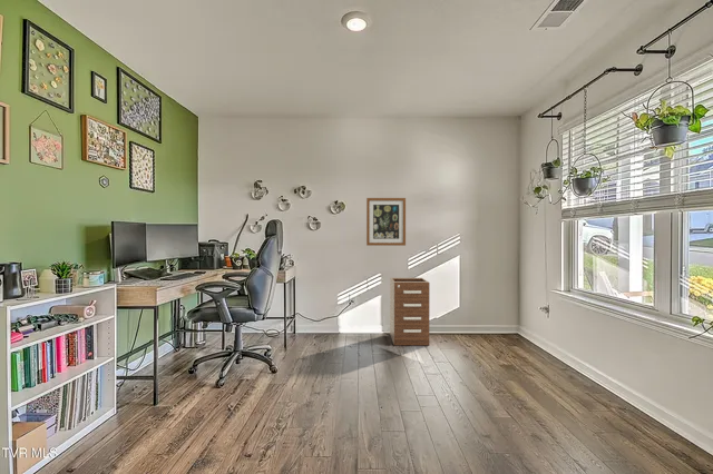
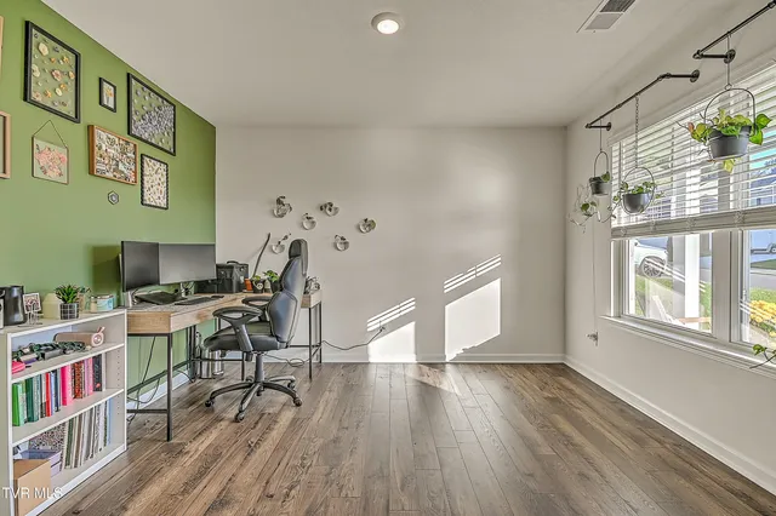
- filing cabinet [389,277,431,346]
- wall art [365,197,407,247]
